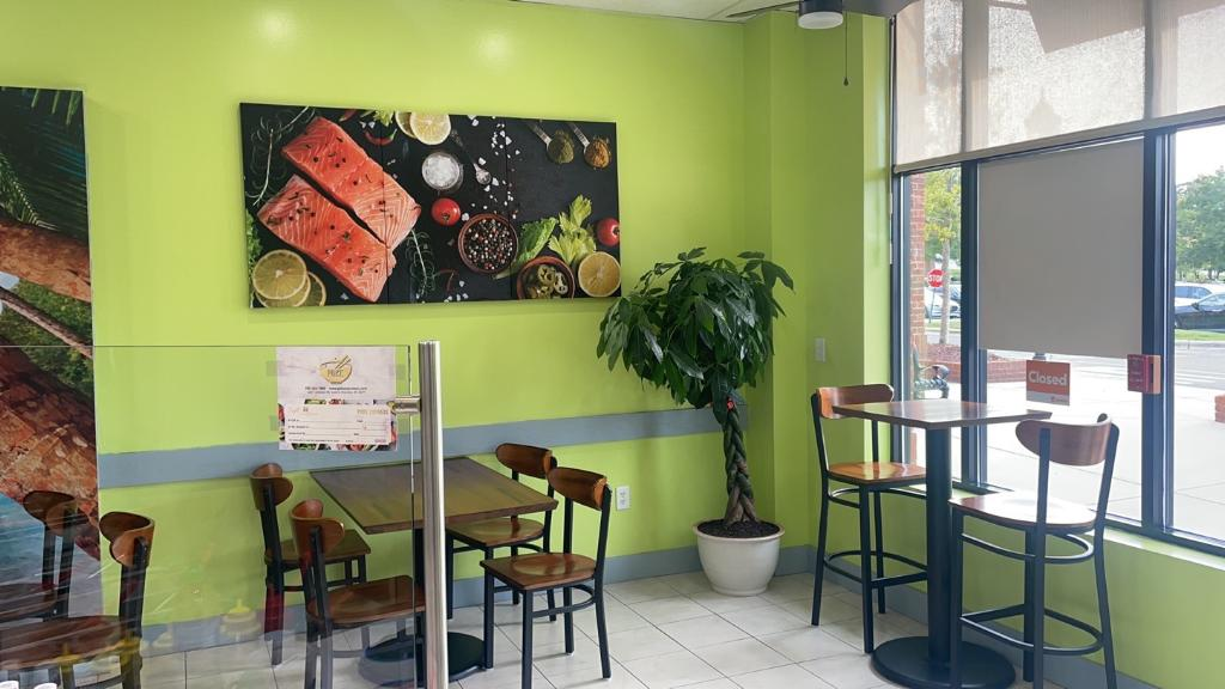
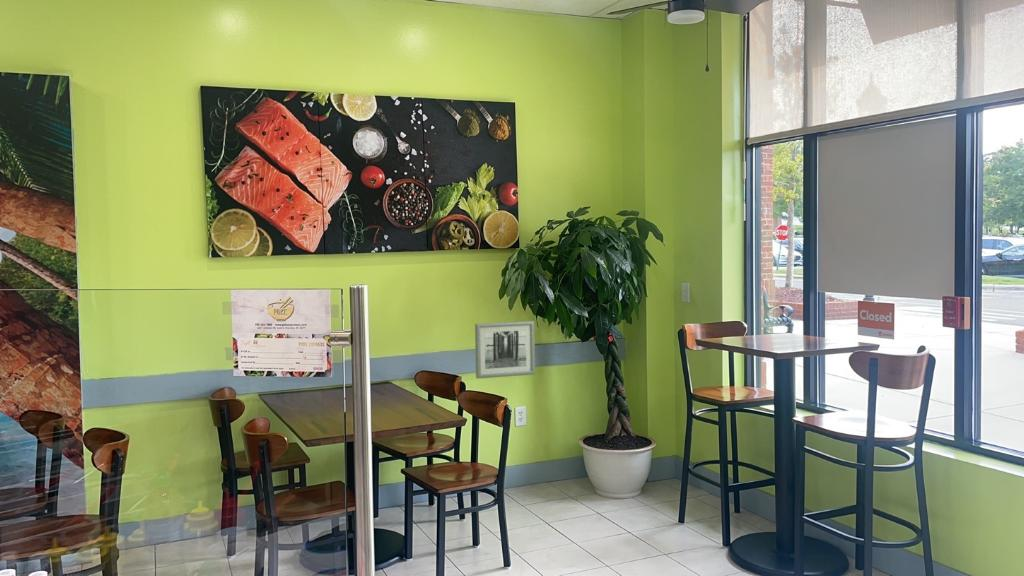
+ wall art [474,320,536,380]
